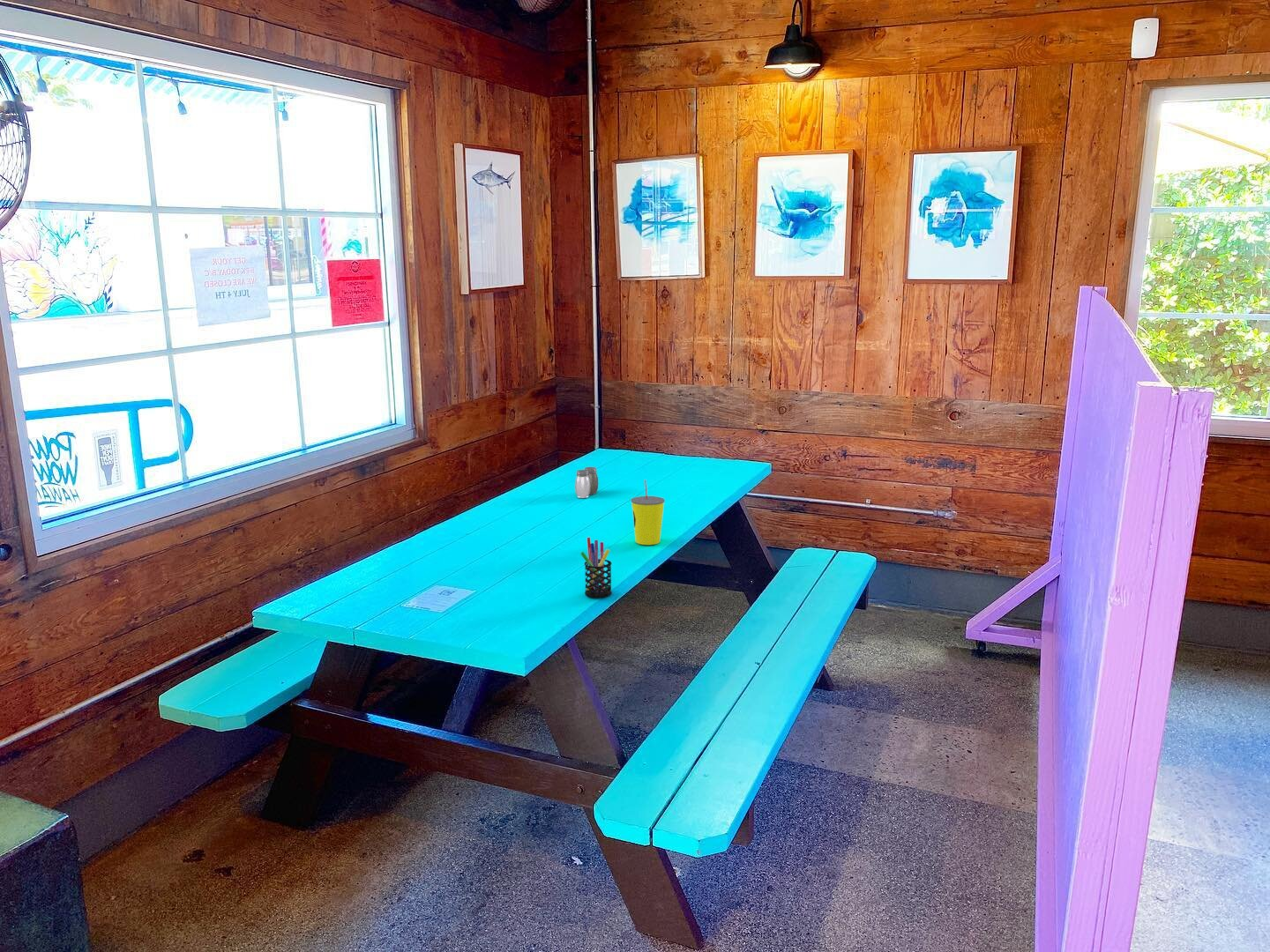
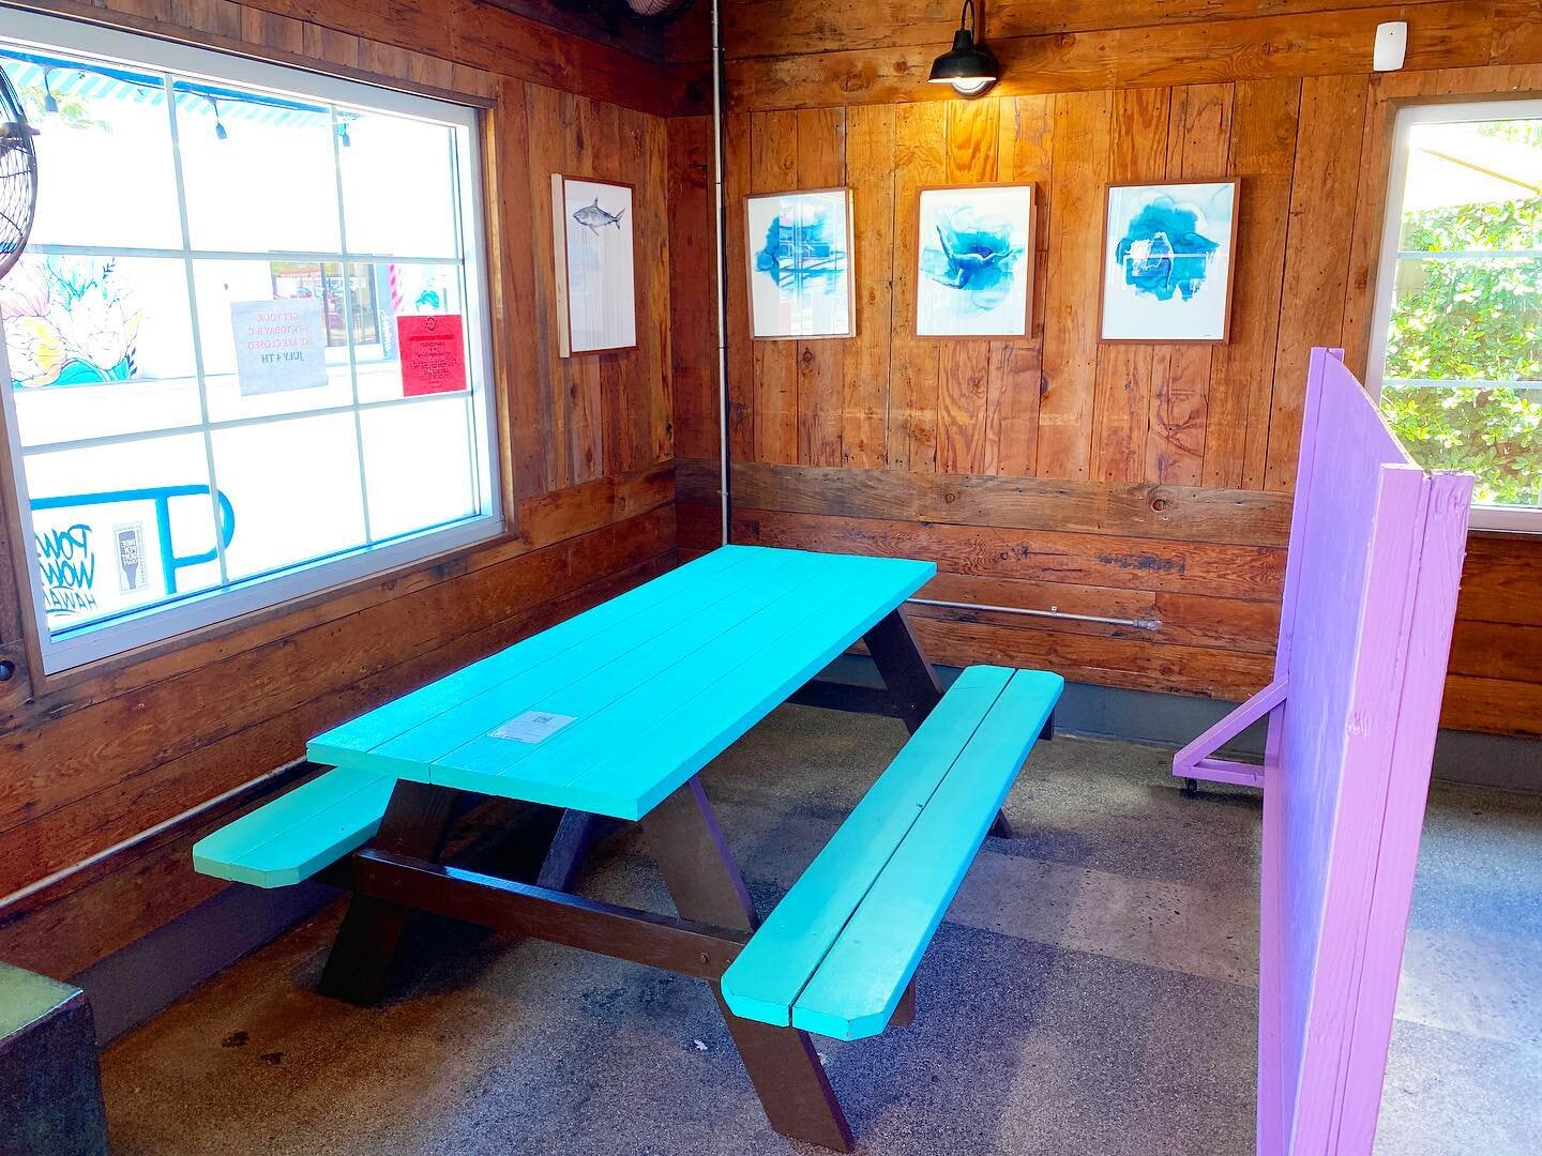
- salt and pepper shaker [574,466,599,499]
- straw [630,479,666,546]
- pen holder [580,537,613,599]
